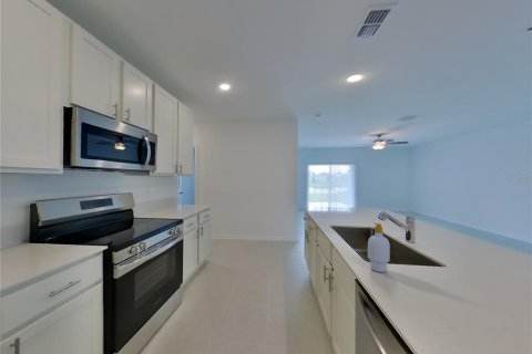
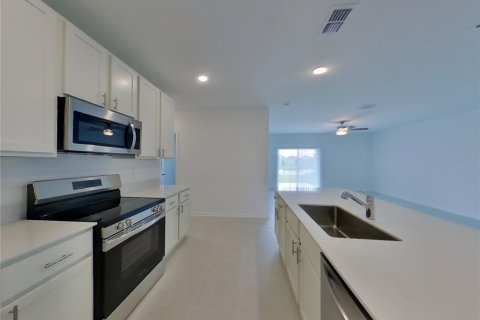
- soap bottle [367,221,391,273]
